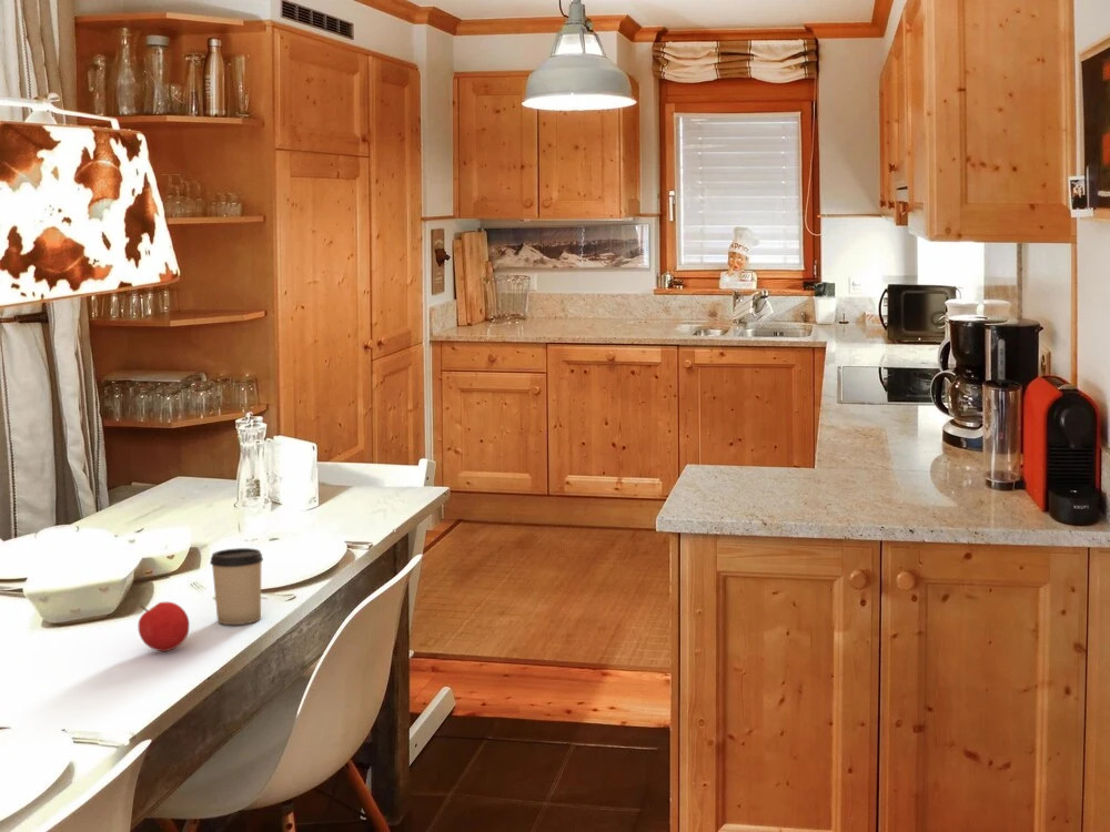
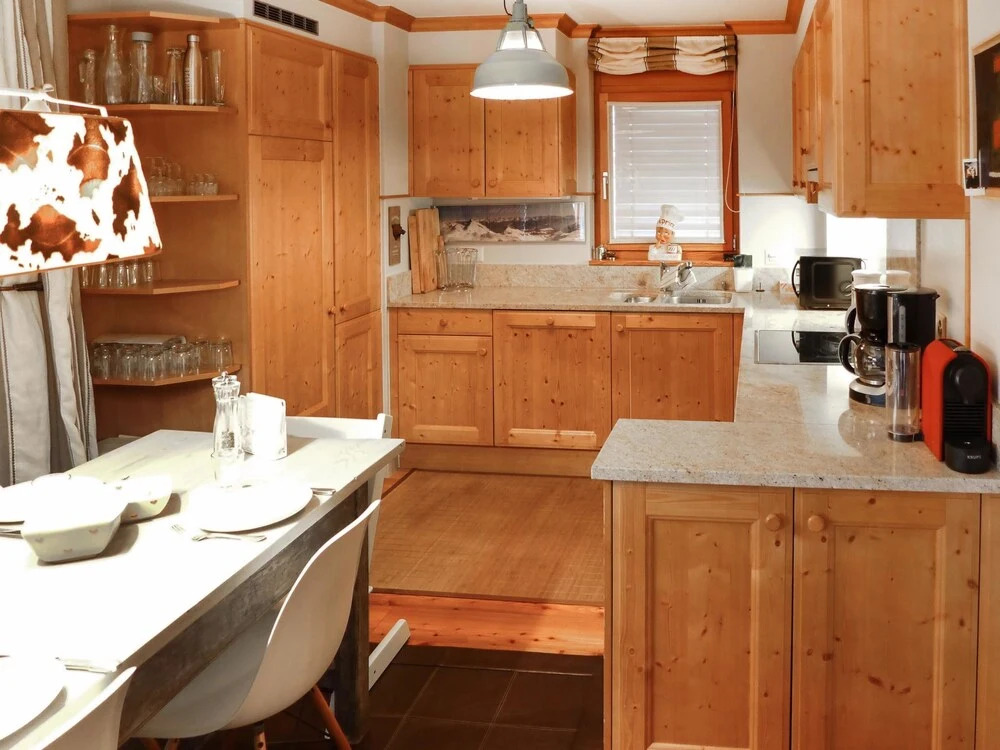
- cup [209,547,264,626]
- fruit [138,601,190,652]
